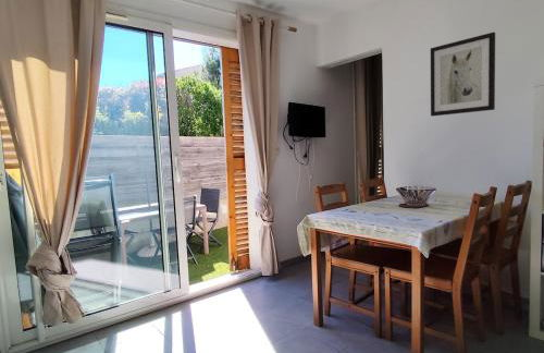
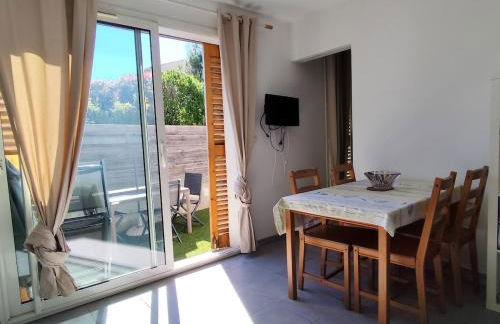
- wall art [430,32,496,118]
